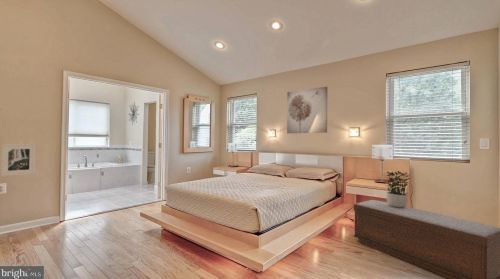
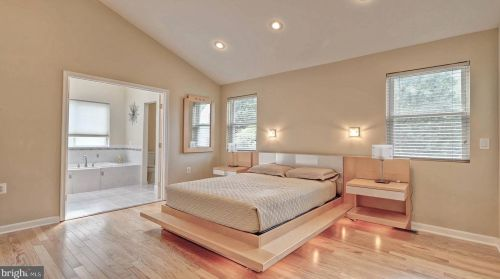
- bench [353,199,500,279]
- potted plant [383,170,412,207]
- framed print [0,143,36,177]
- wall art [286,86,328,134]
